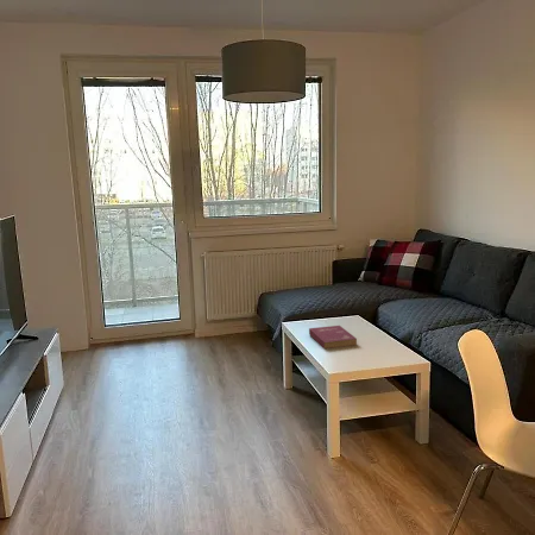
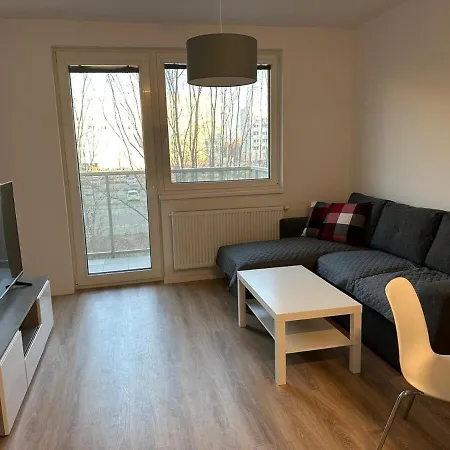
- book [308,325,358,350]
